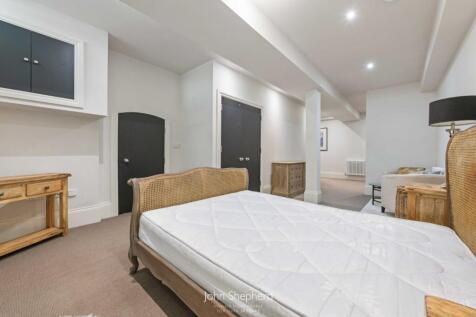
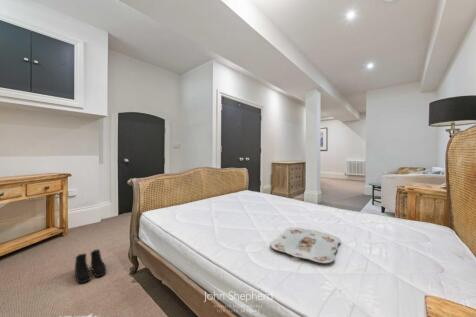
+ serving tray [270,227,342,264]
+ boots [74,248,107,284]
